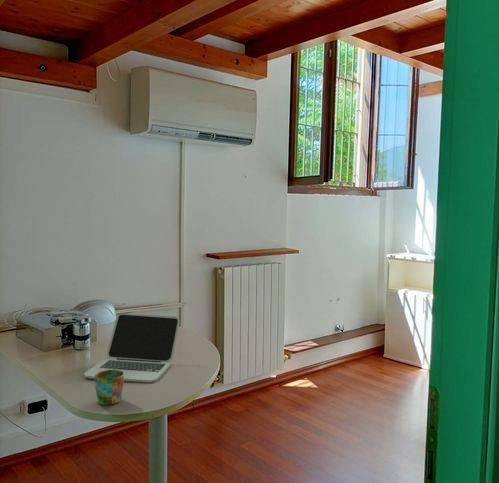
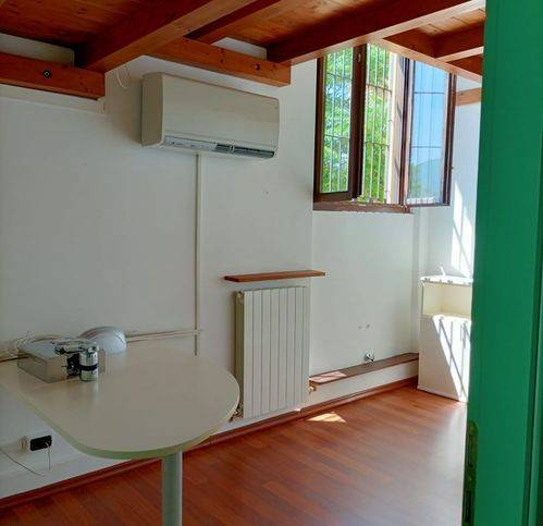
- mug [94,370,125,406]
- laptop [83,313,180,383]
